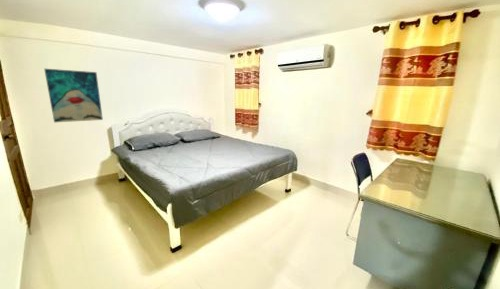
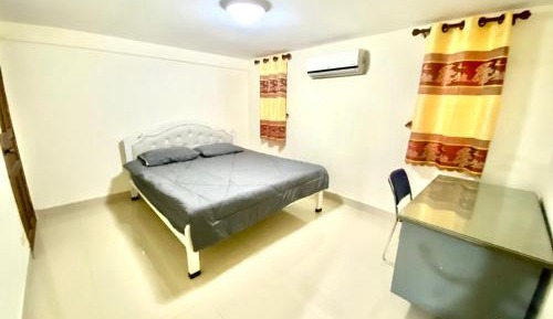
- wall art [43,68,104,123]
